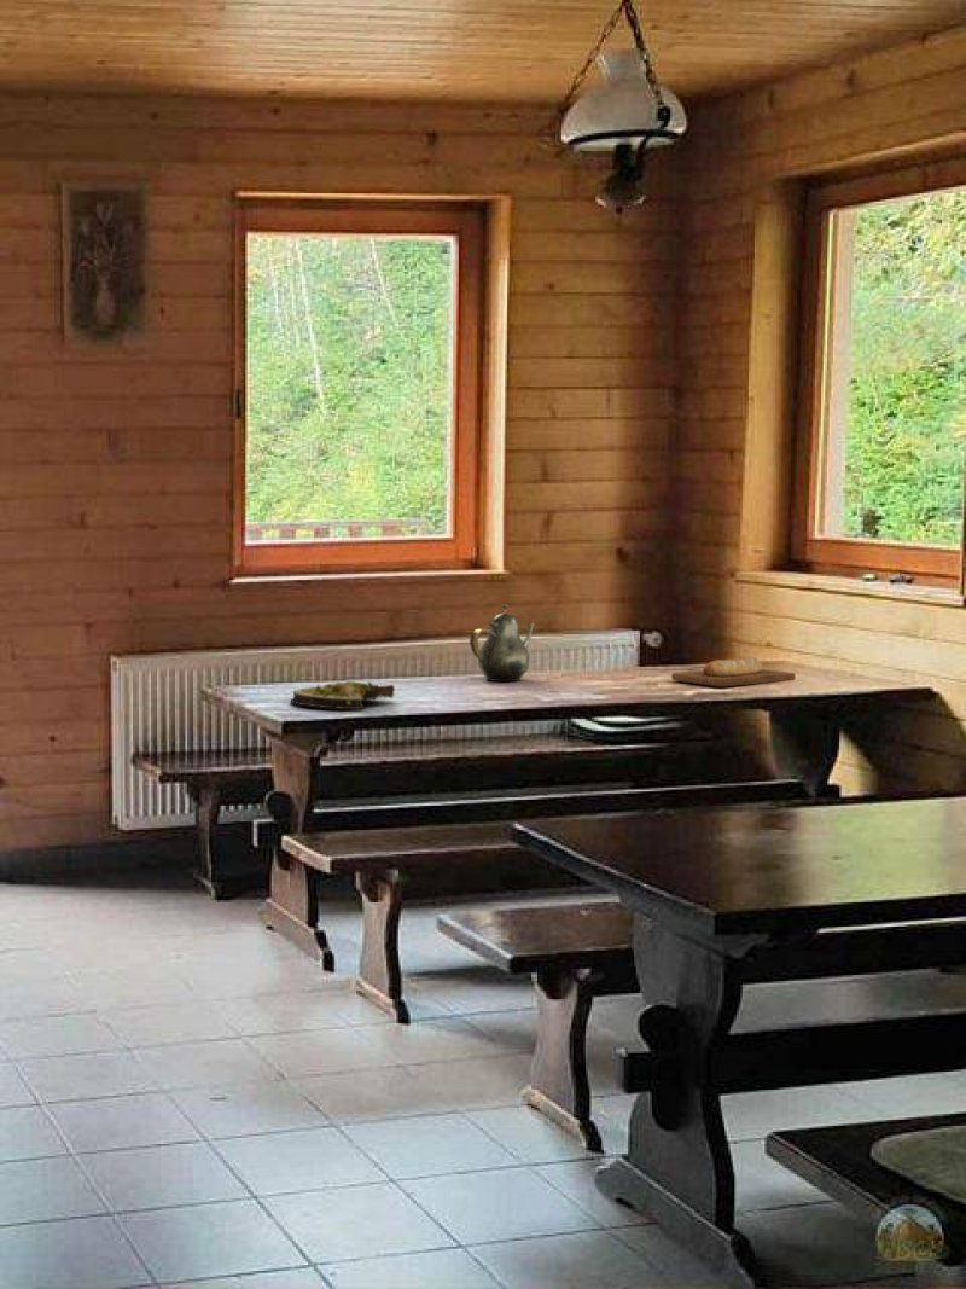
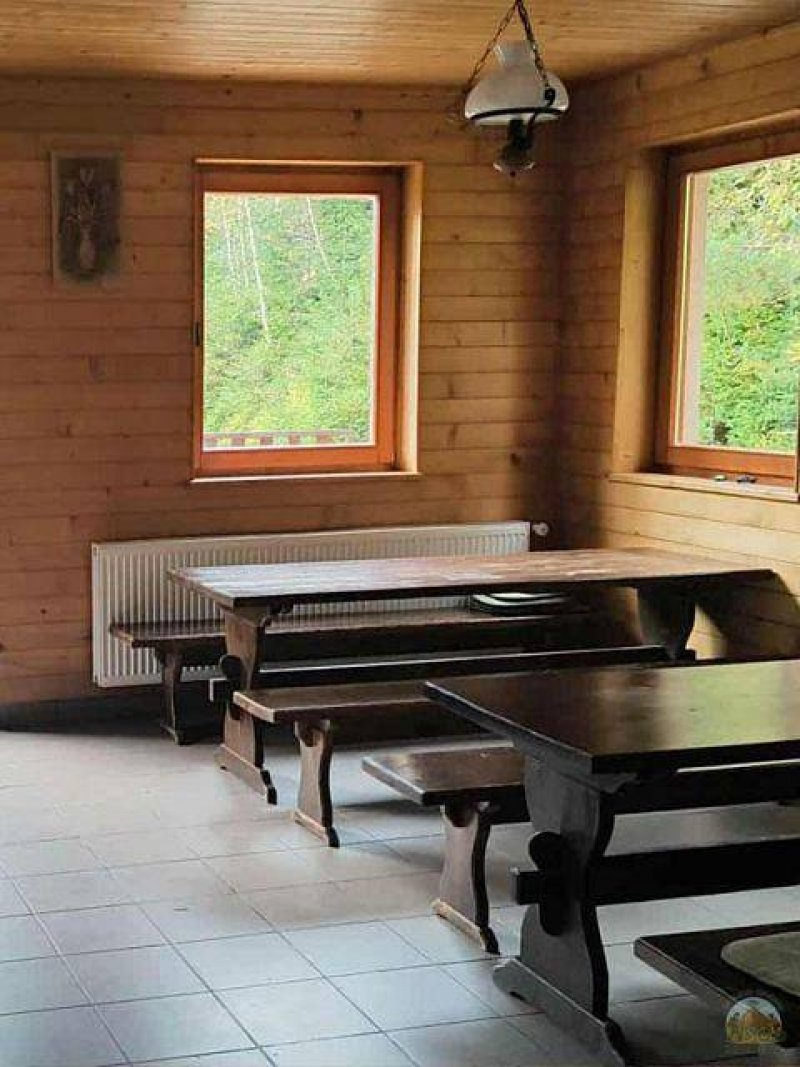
- teapot [469,603,536,683]
- salad plate [289,680,396,712]
- bread loaf [670,656,797,687]
